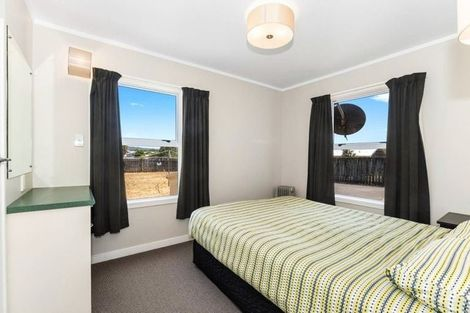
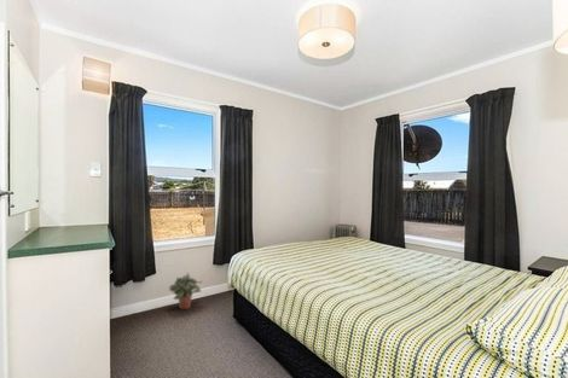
+ potted plant [168,272,204,310]
